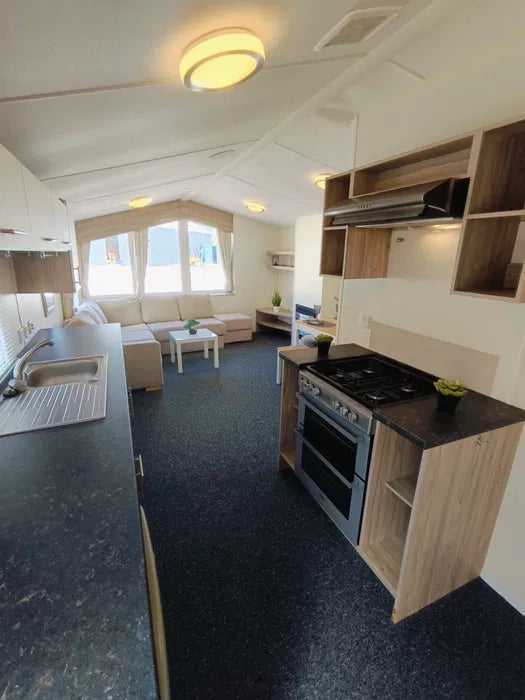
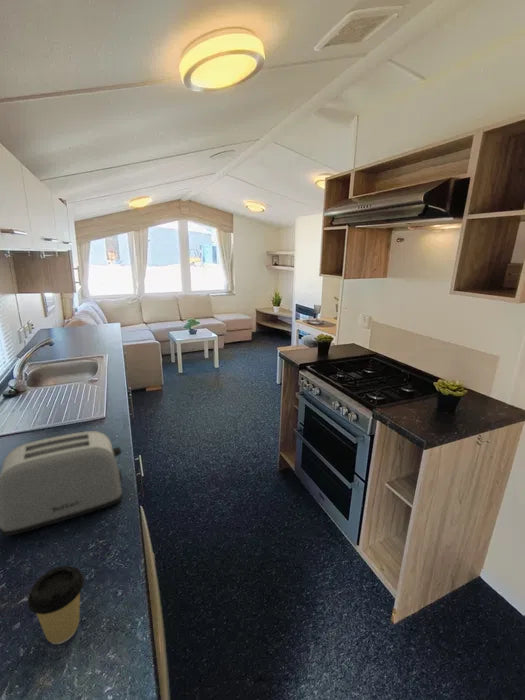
+ toaster [0,430,123,537]
+ coffee cup [26,565,85,645]
